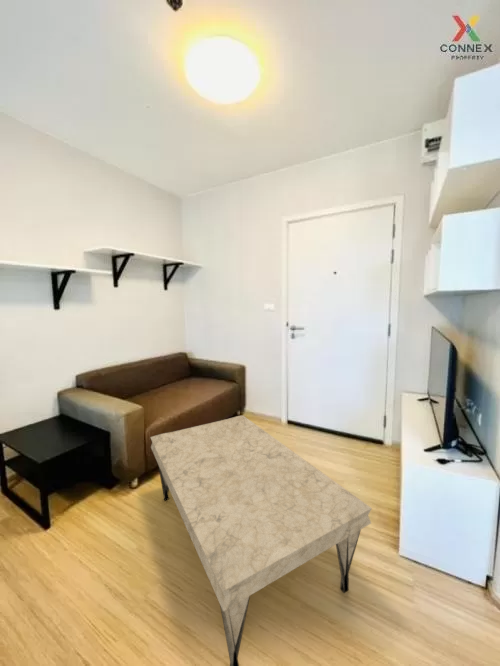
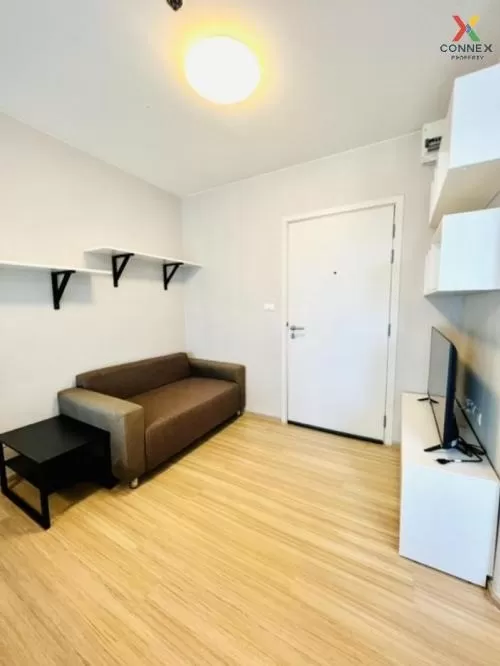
- coffee table [149,414,373,666]
